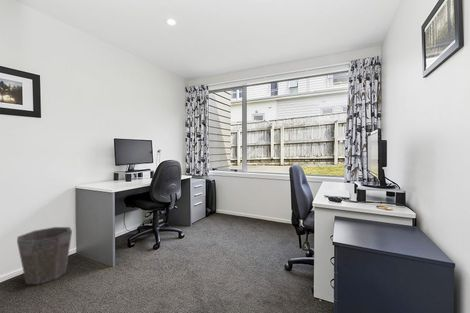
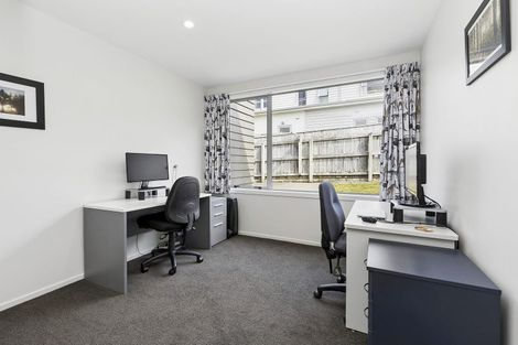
- waste bin [16,226,73,285]
